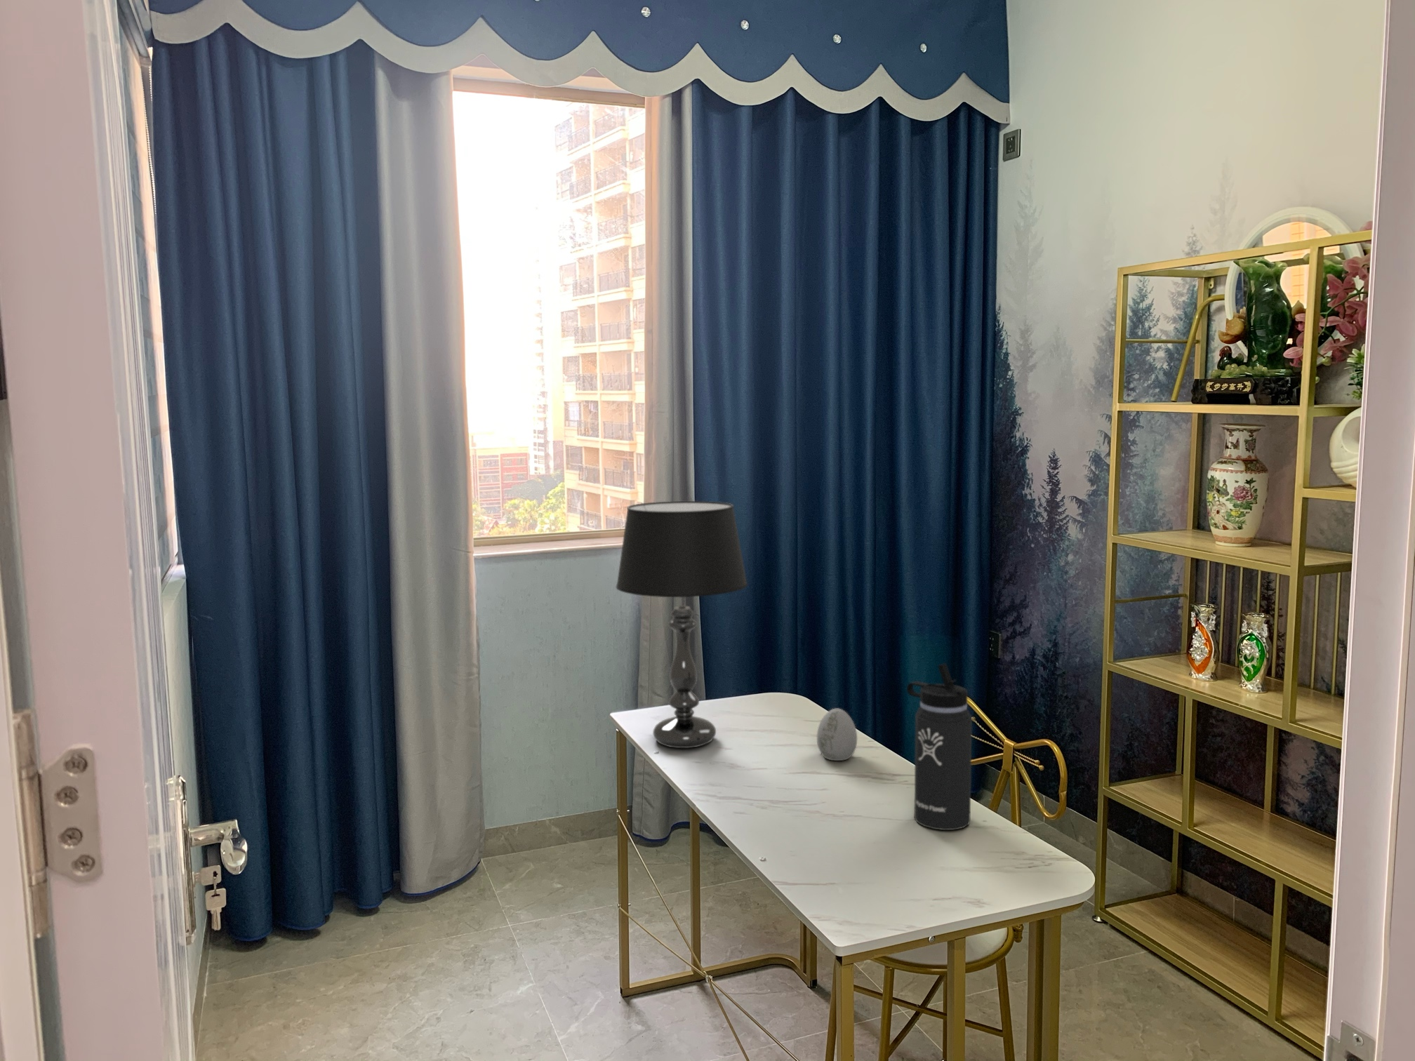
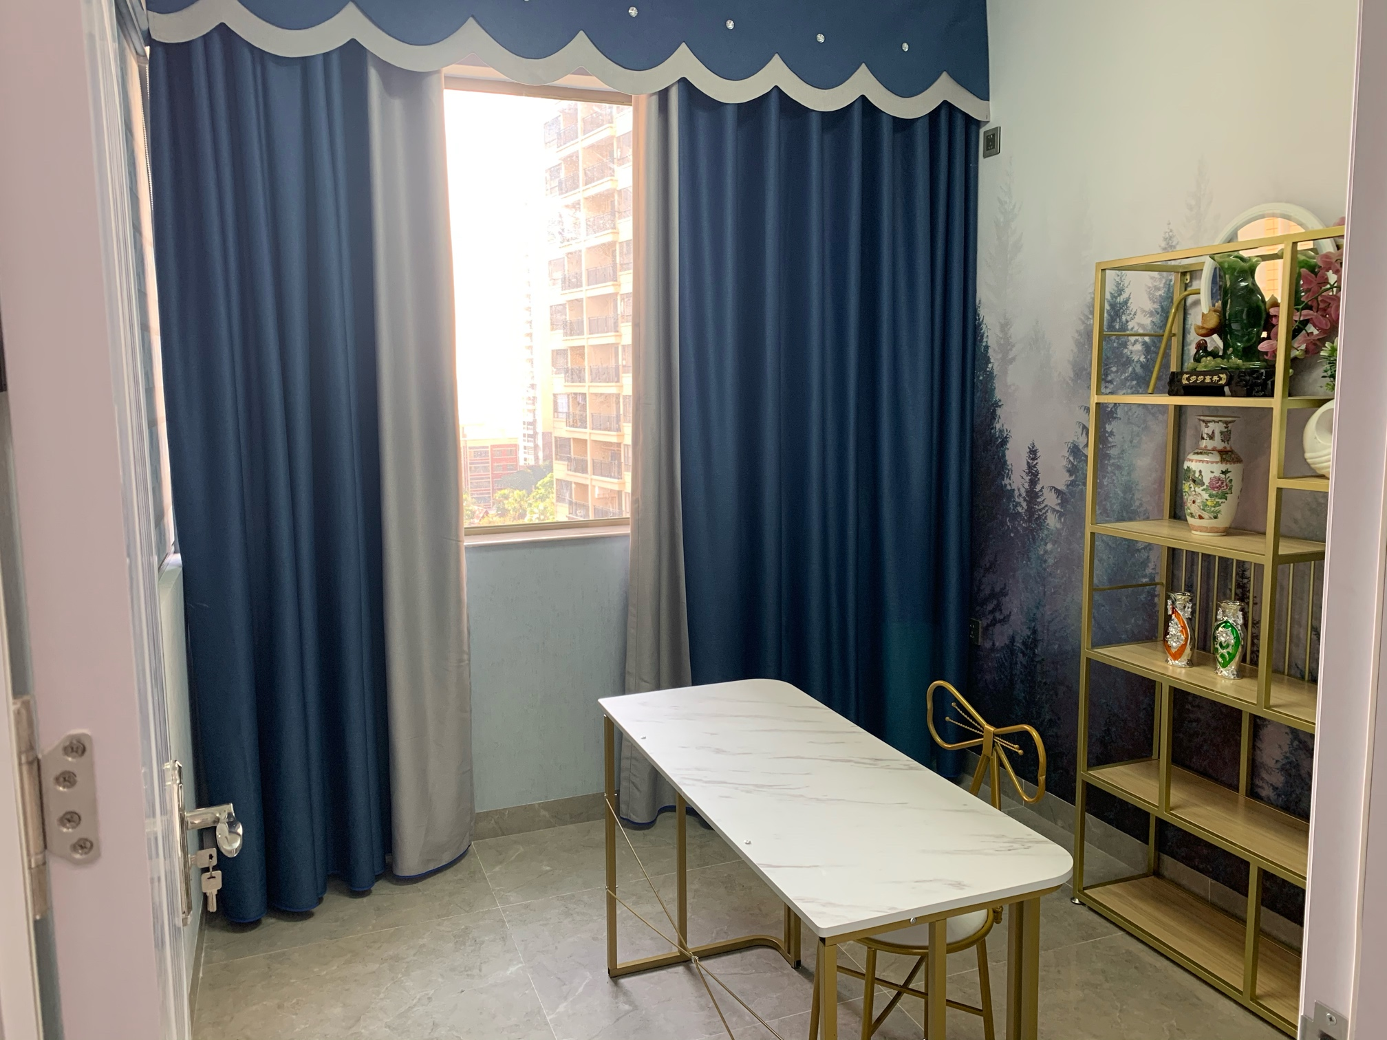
- table lamp [615,500,749,749]
- decorative egg [817,708,858,761]
- thermos bottle [906,662,973,830]
